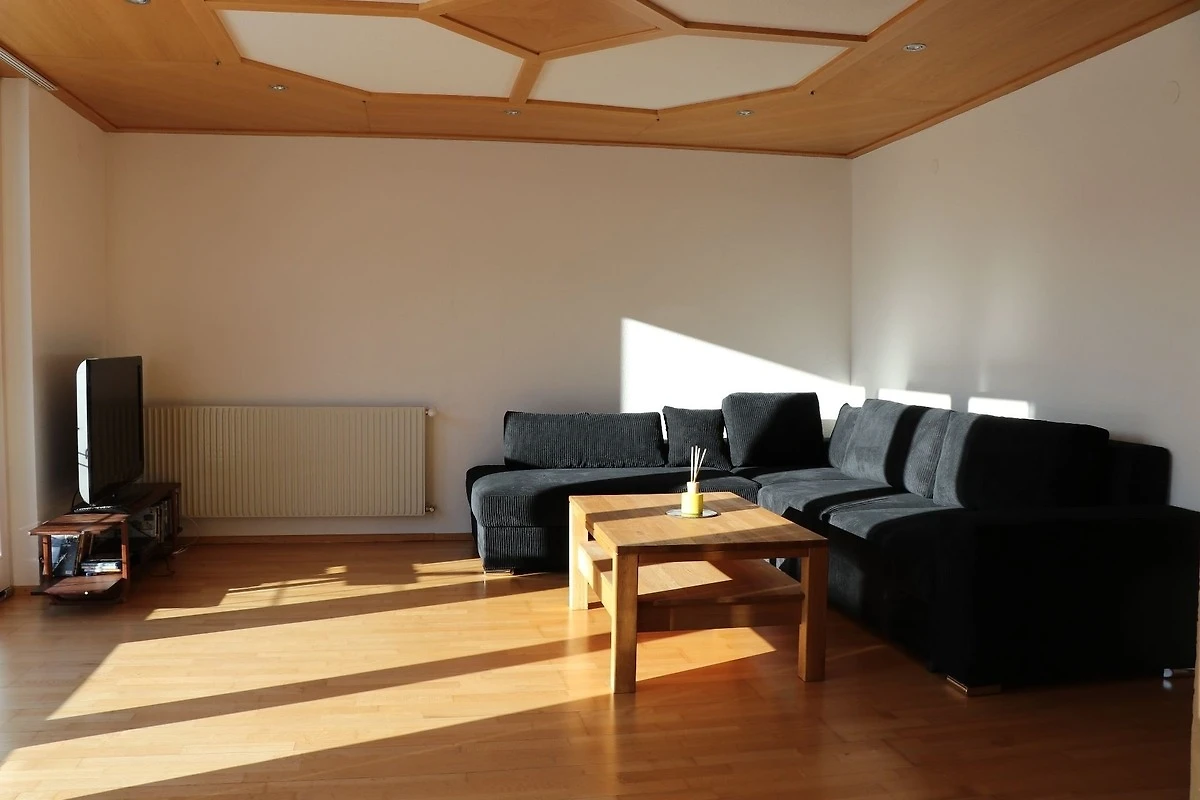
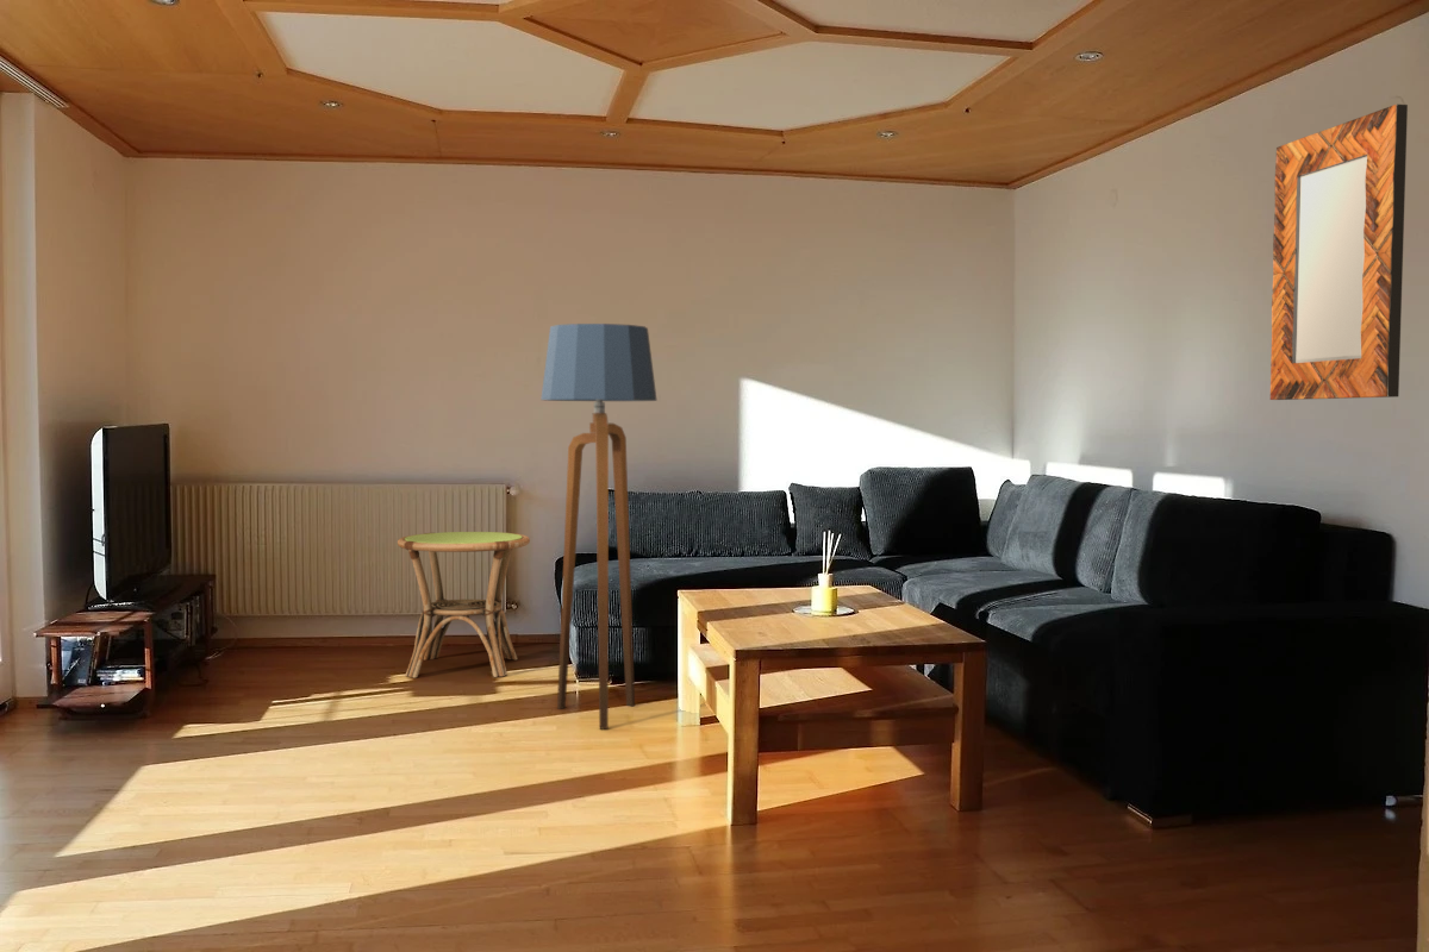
+ floor lamp [539,322,659,729]
+ side table [397,531,531,678]
+ home mirror [1269,104,1409,401]
